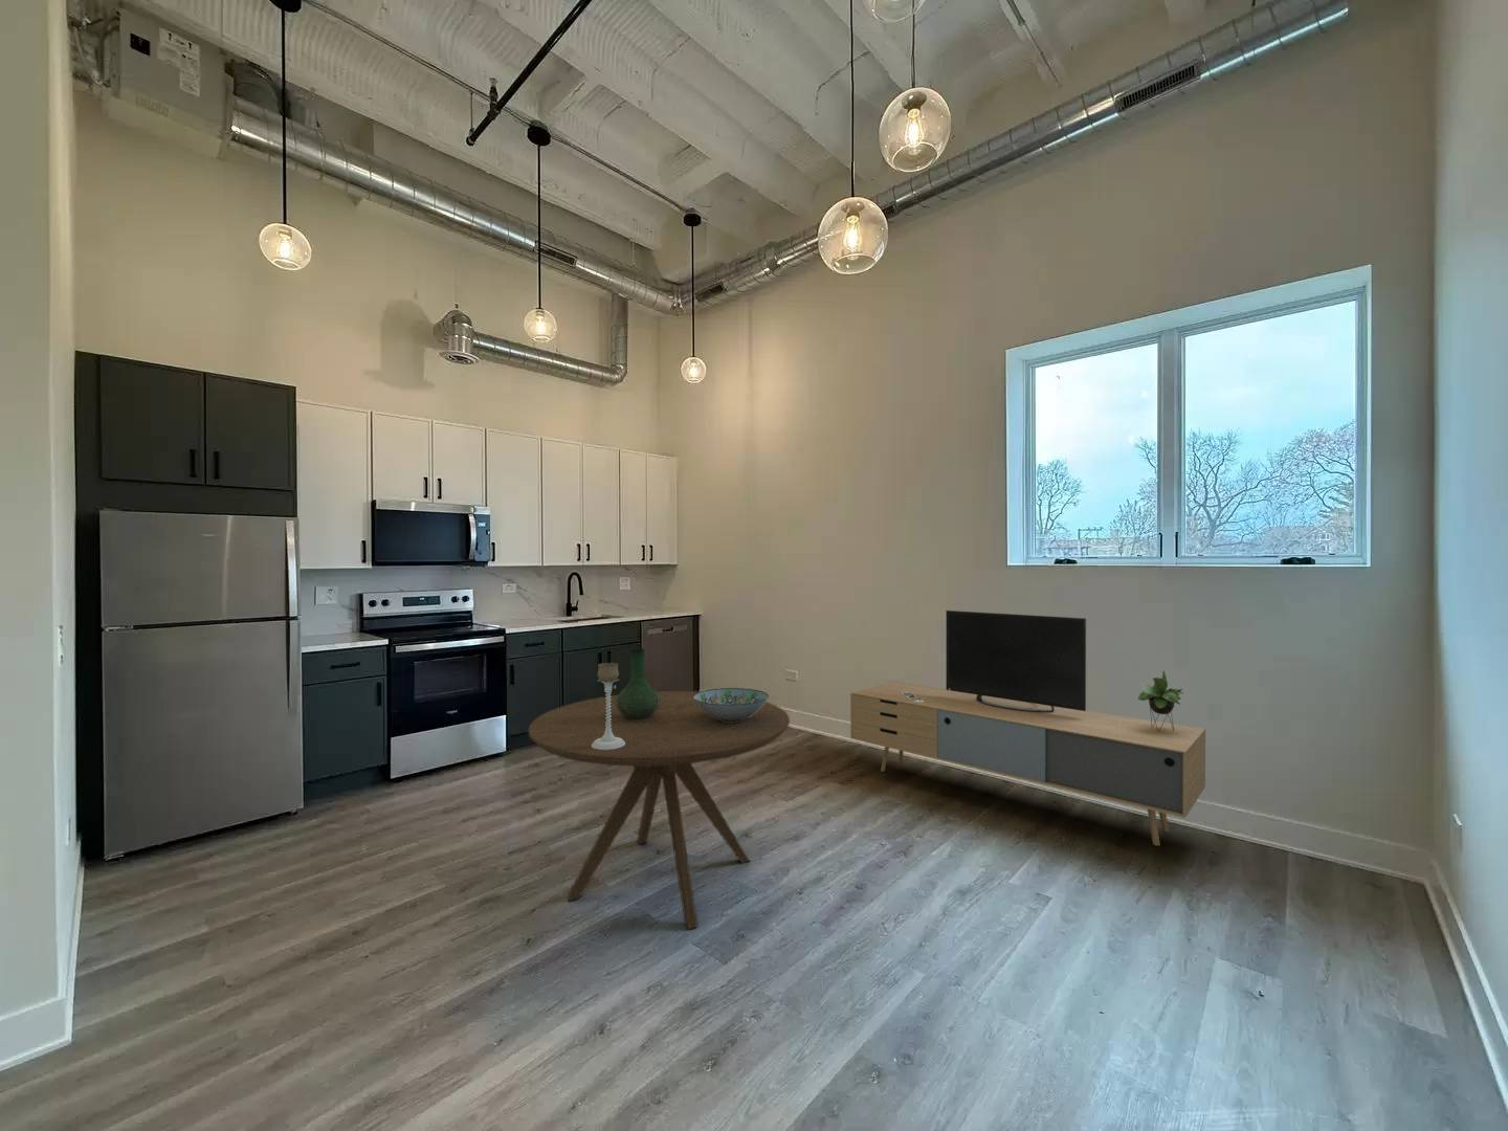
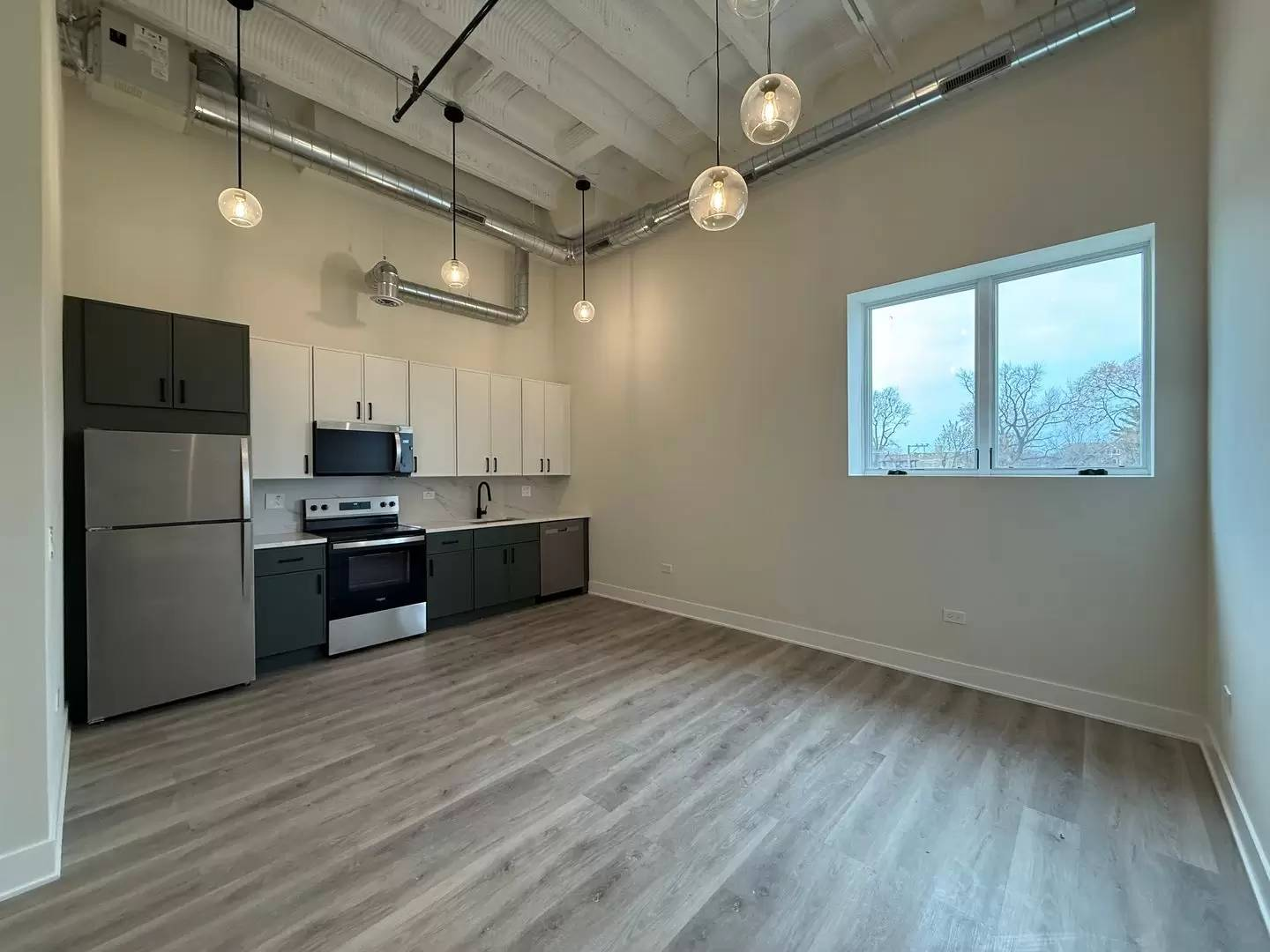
- media console [849,609,1206,846]
- dining table [527,690,791,931]
- candle holder [591,662,626,750]
- vase [616,647,660,720]
- decorative bowl [693,687,769,721]
